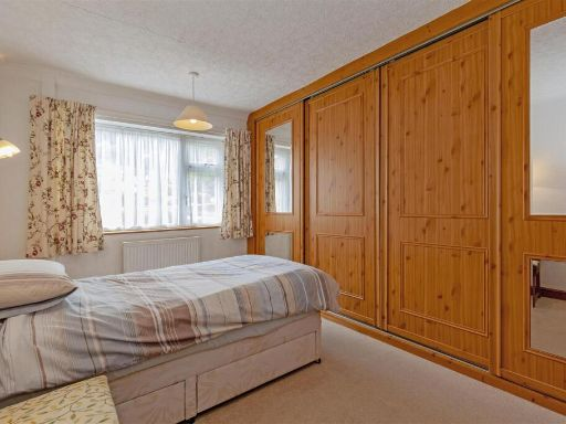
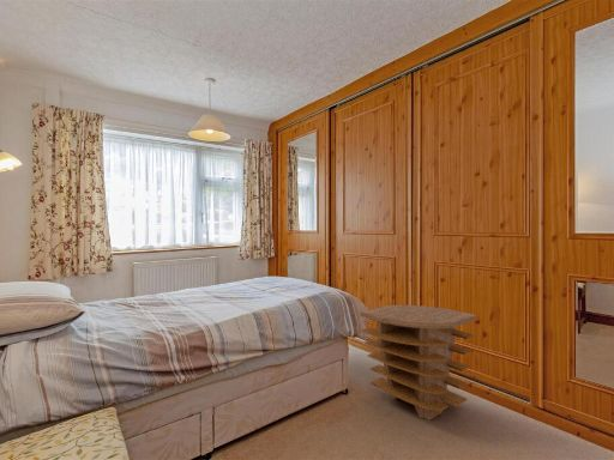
+ side table [359,304,477,422]
